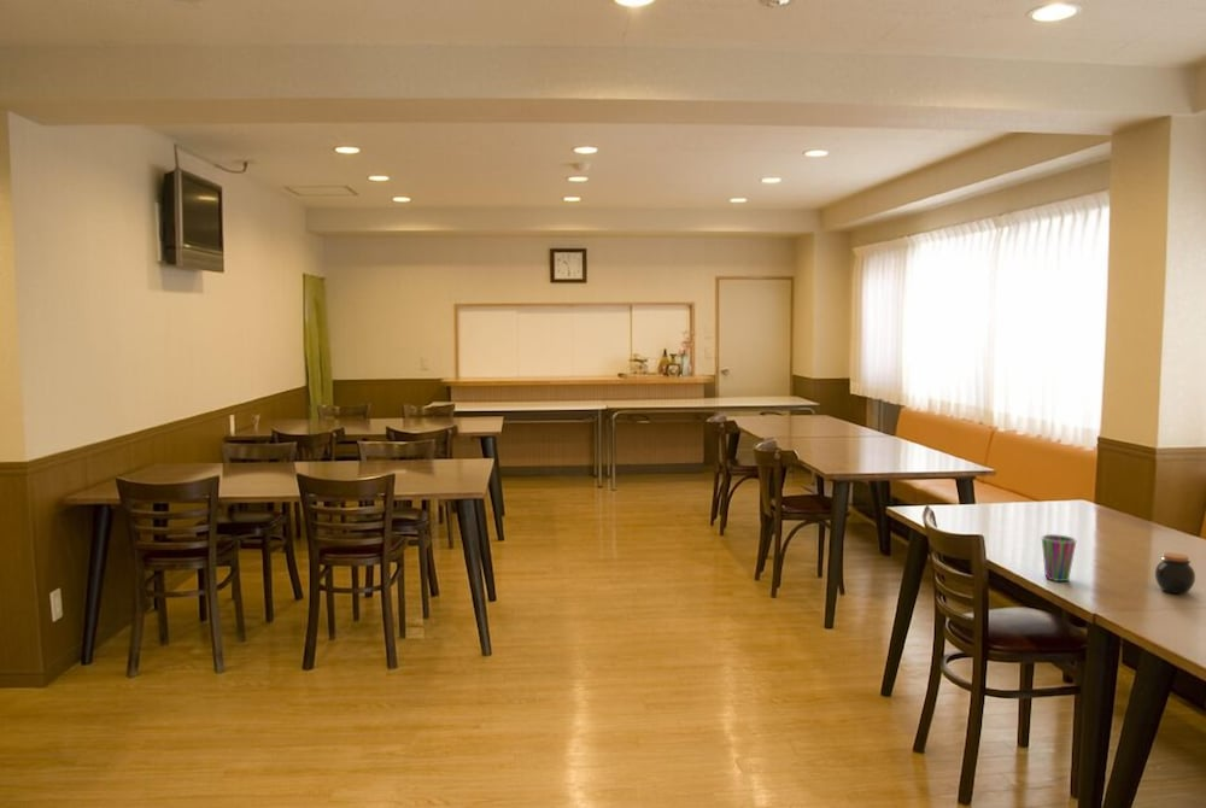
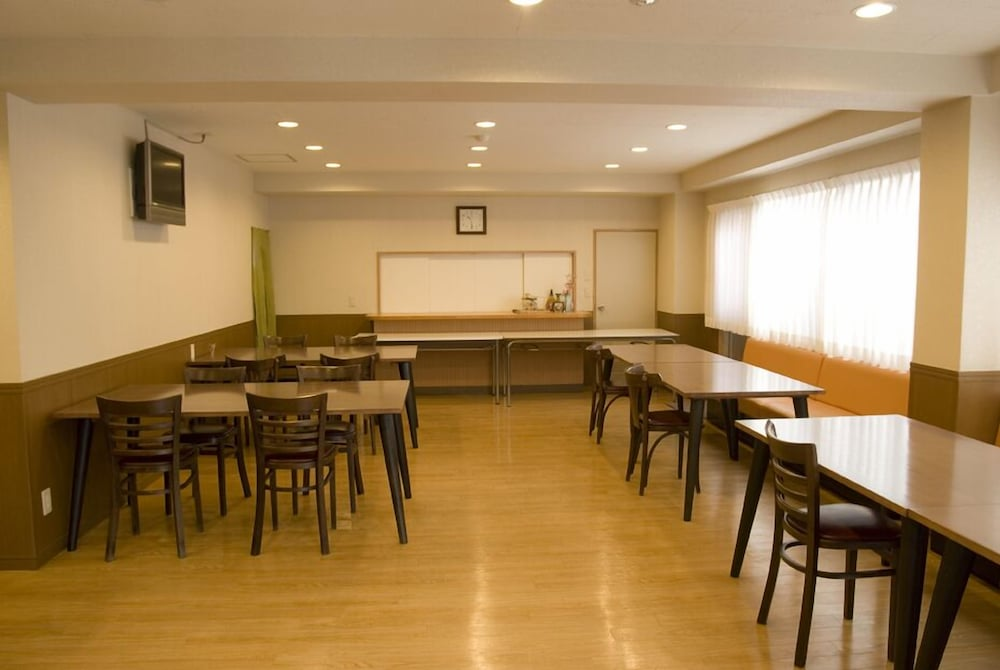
- jar [1154,551,1196,595]
- cup [1041,533,1077,582]
